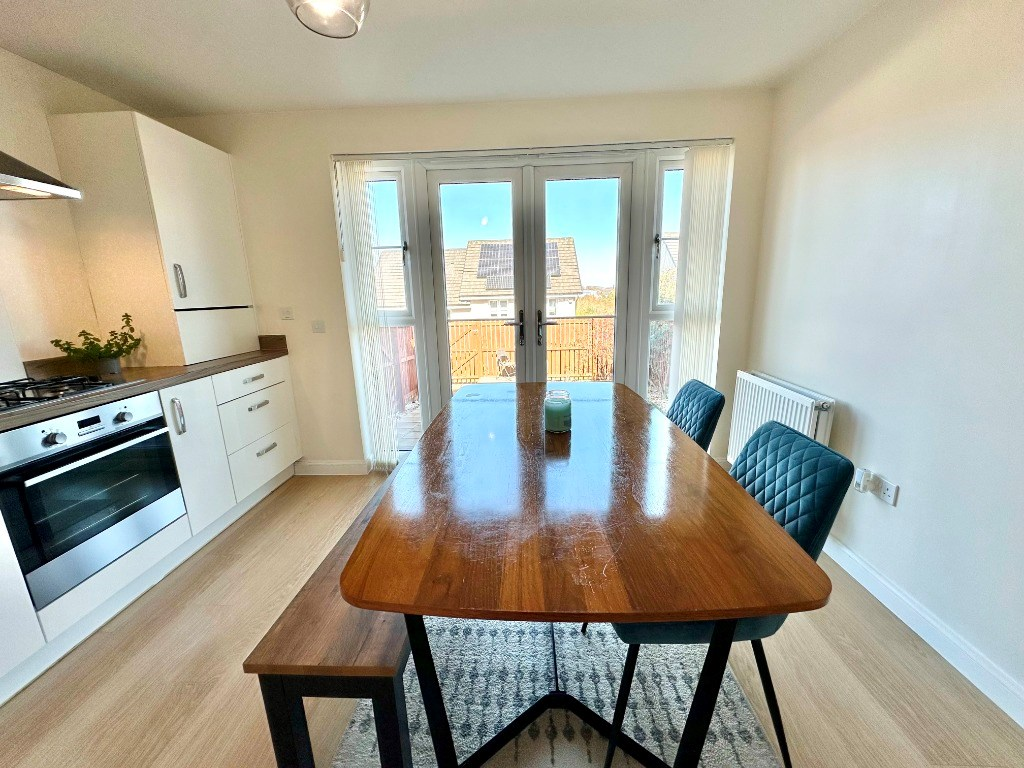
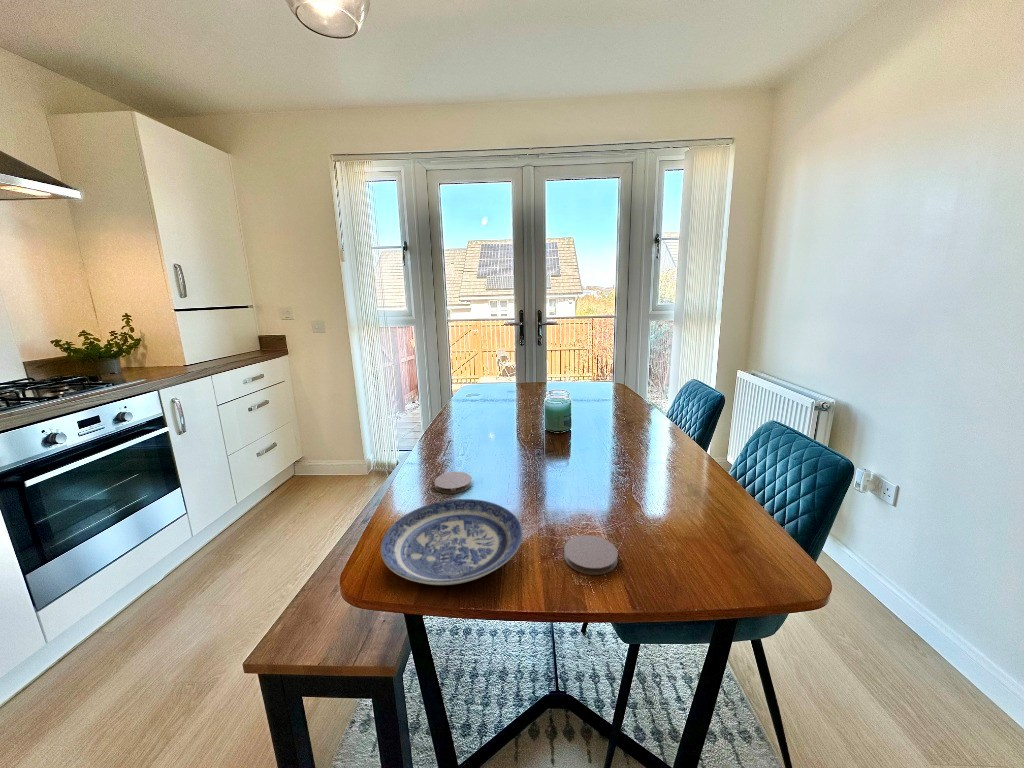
+ coaster [563,534,619,576]
+ plate [380,498,524,586]
+ coaster [433,471,473,494]
